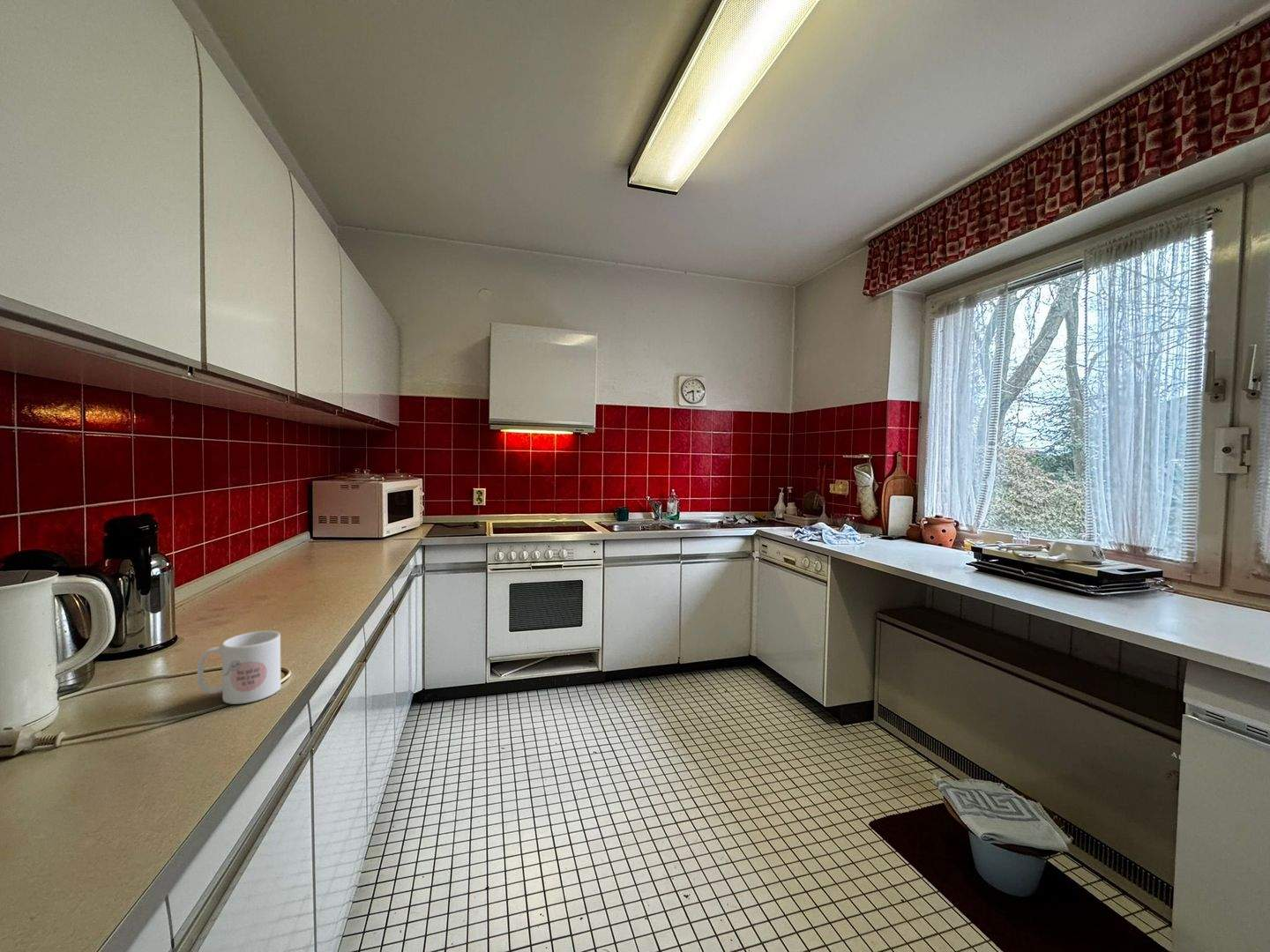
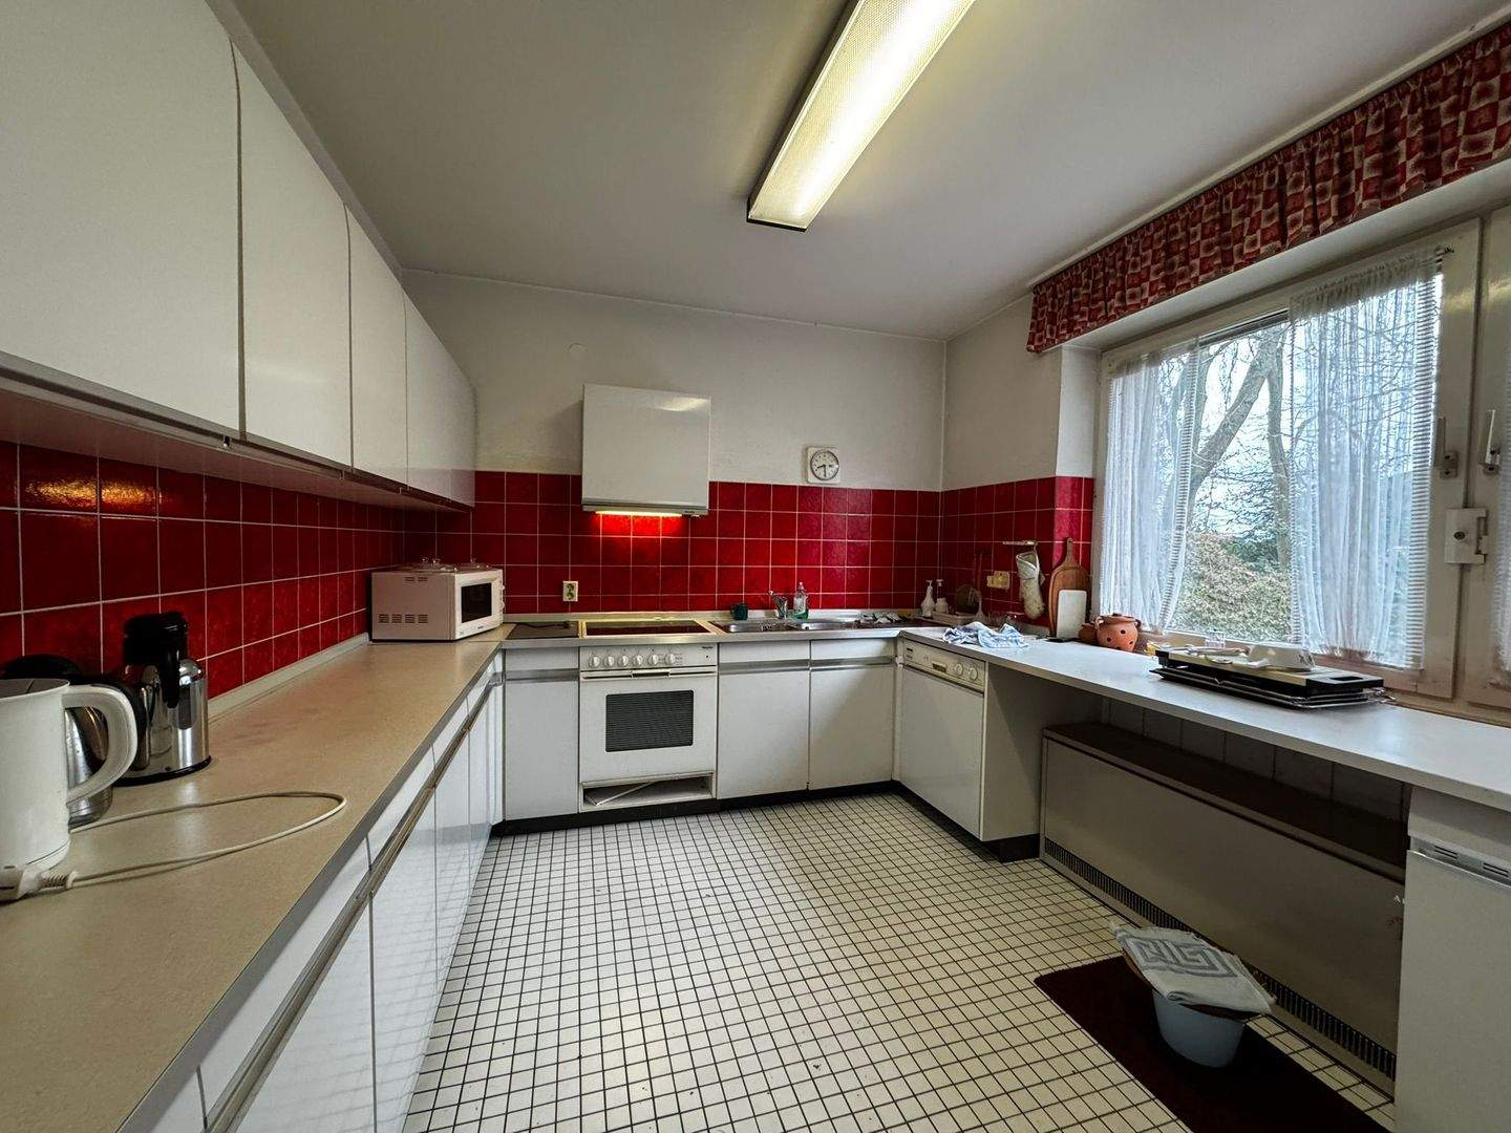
- mug [197,630,282,705]
